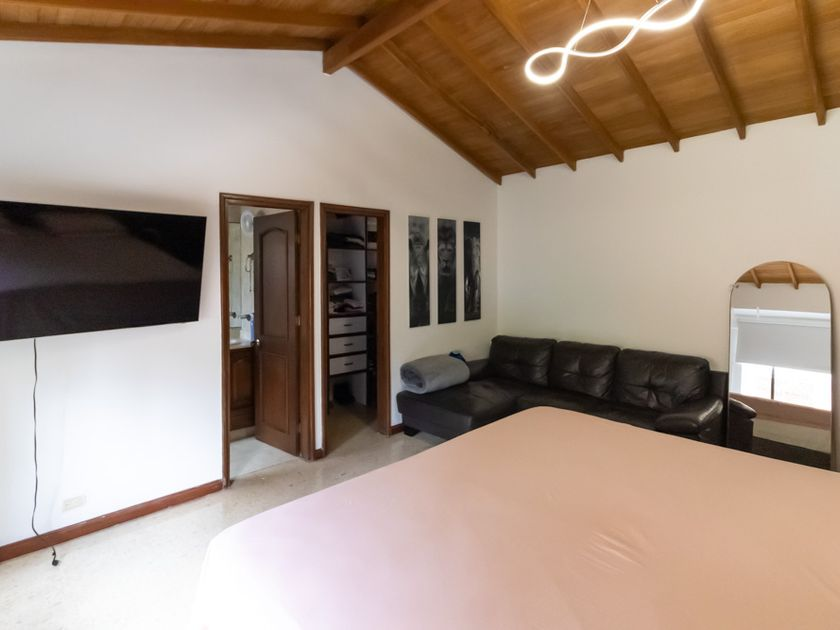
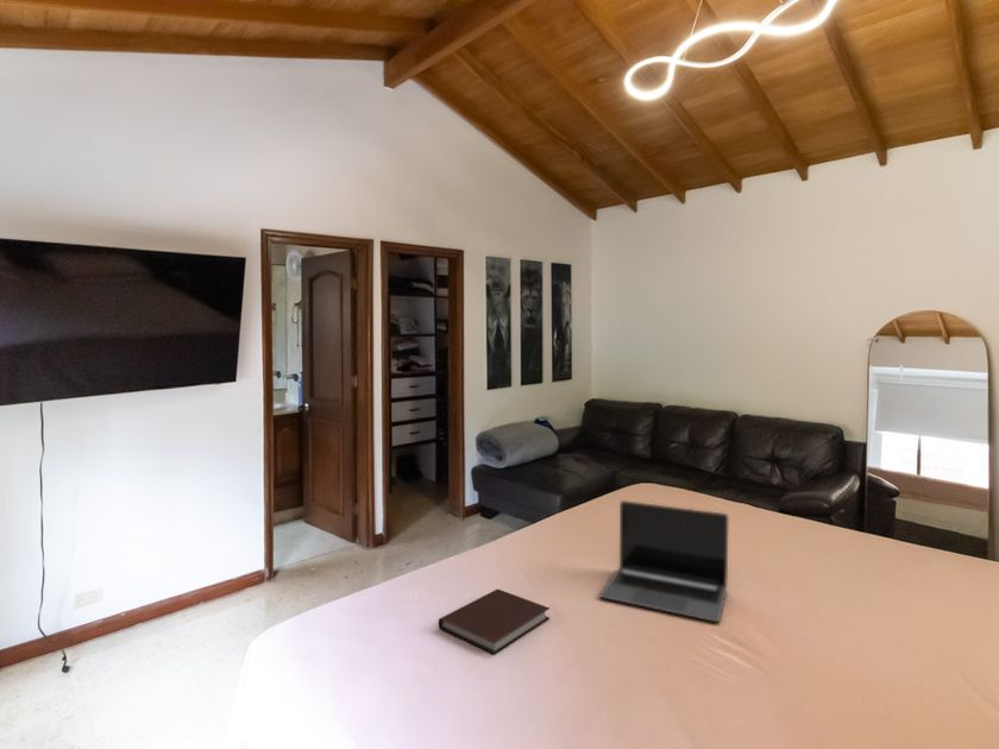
+ laptop [598,499,729,623]
+ notebook [438,588,551,656]
